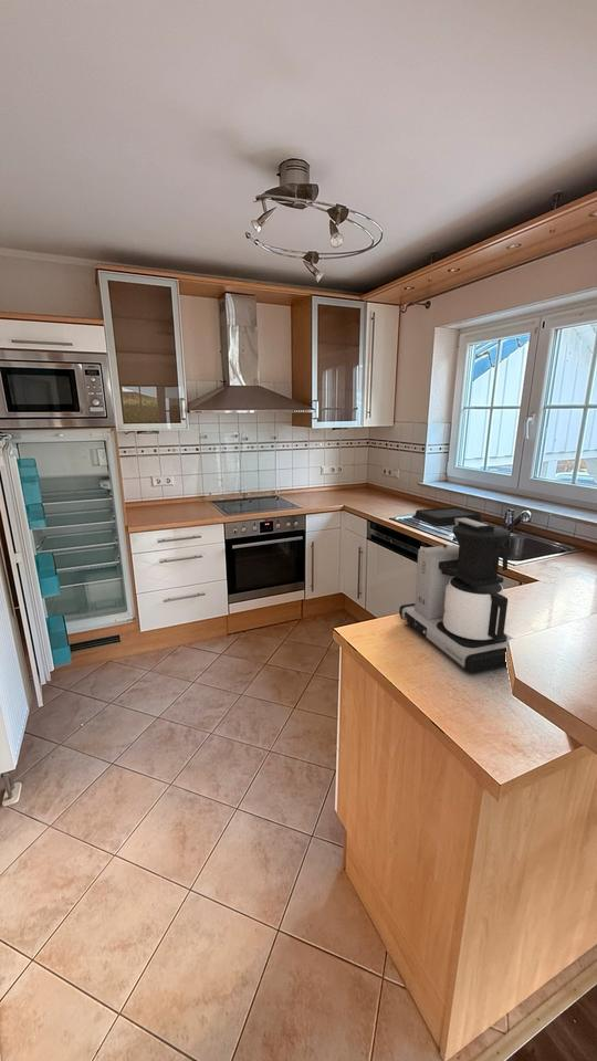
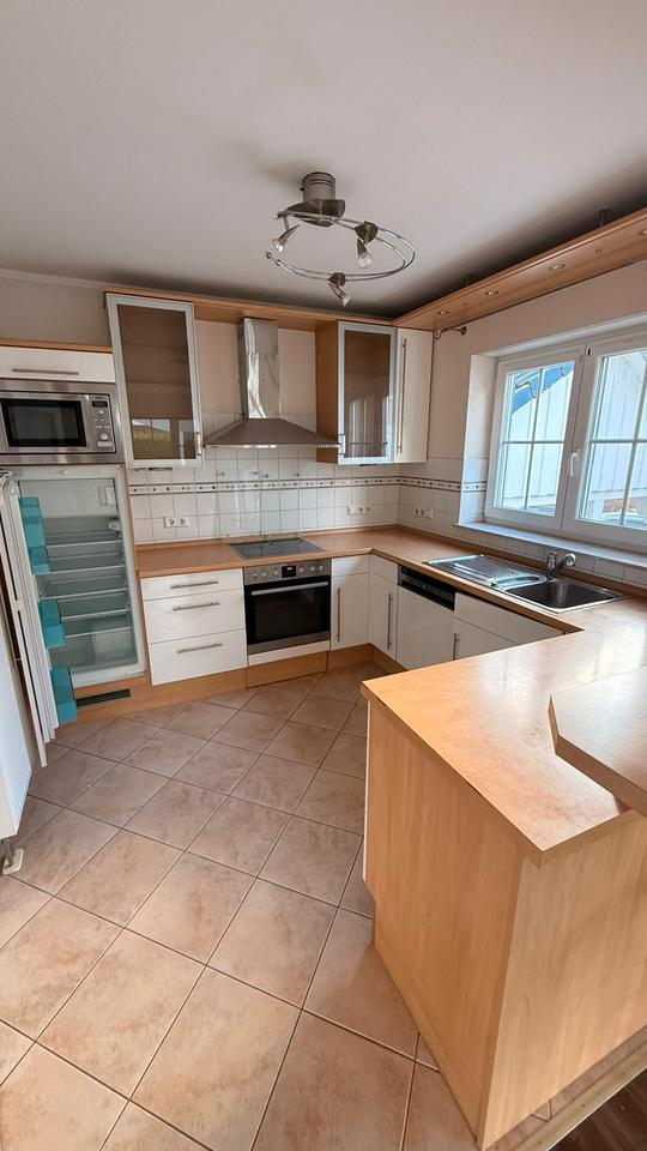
- coffee maker [398,506,514,674]
